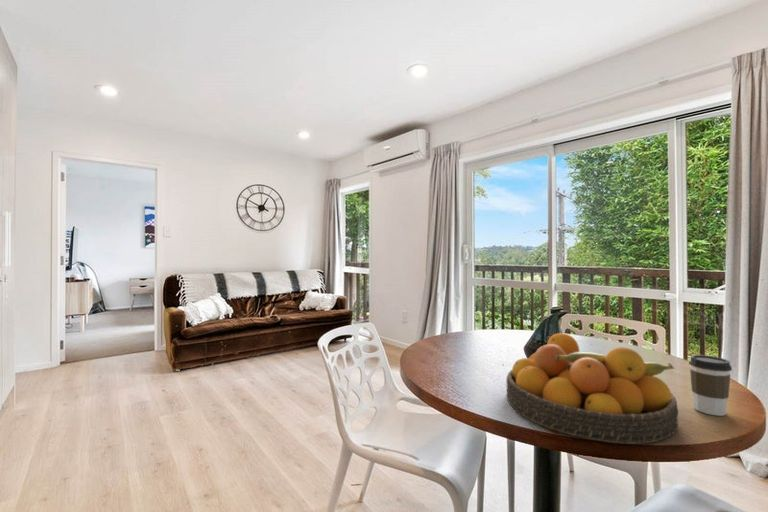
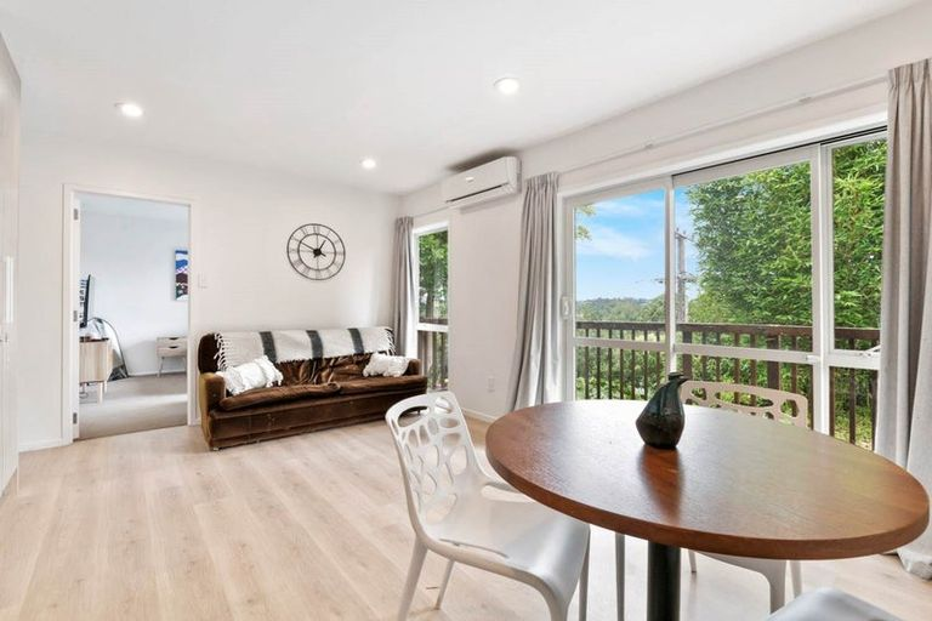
- fruit bowl [505,332,679,445]
- coffee cup [688,354,733,417]
